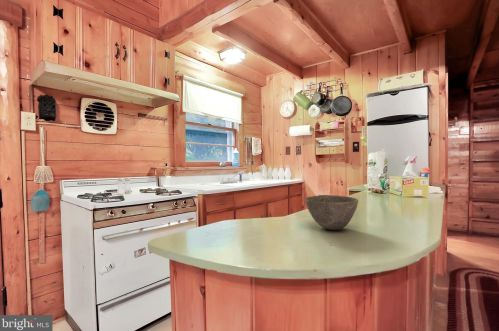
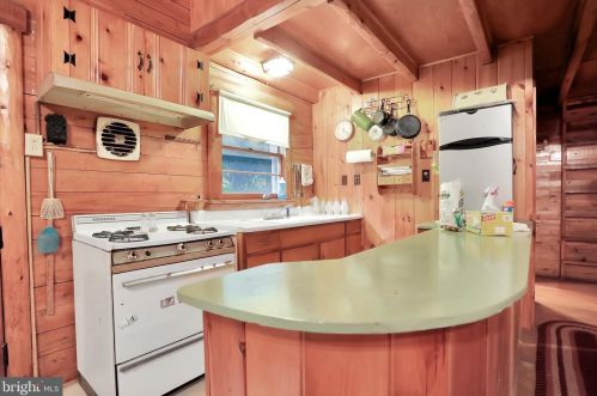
- bowl [304,194,359,231]
